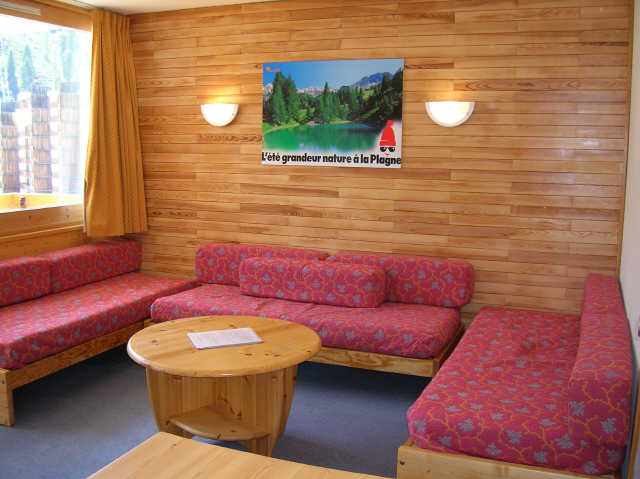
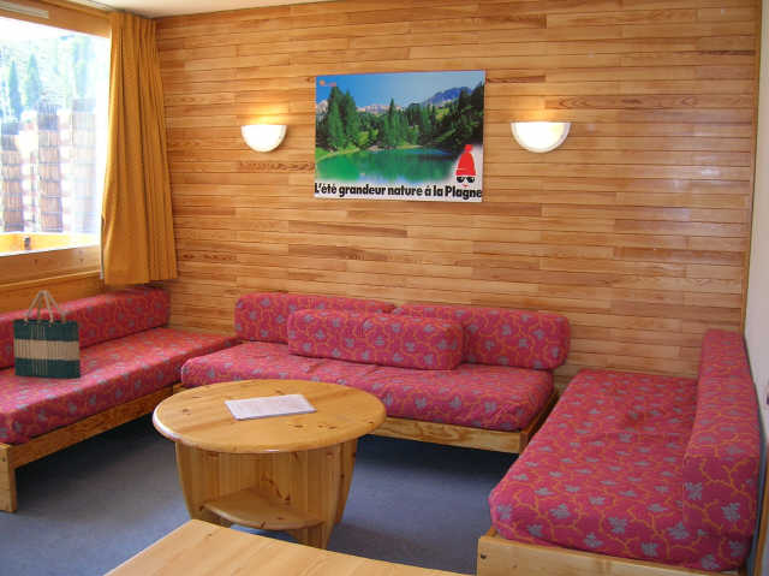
+ tote bag [12,290,82,380]
